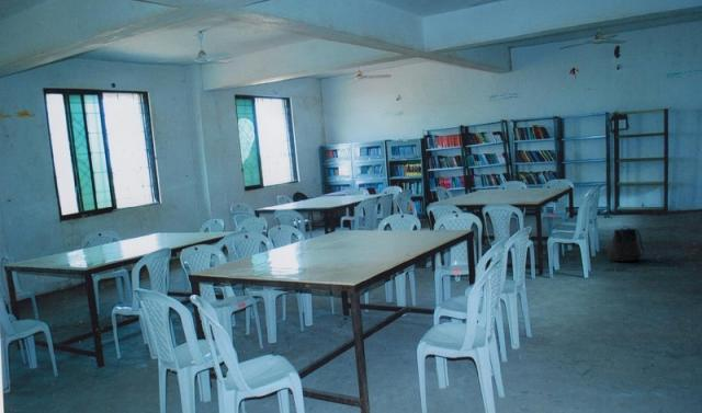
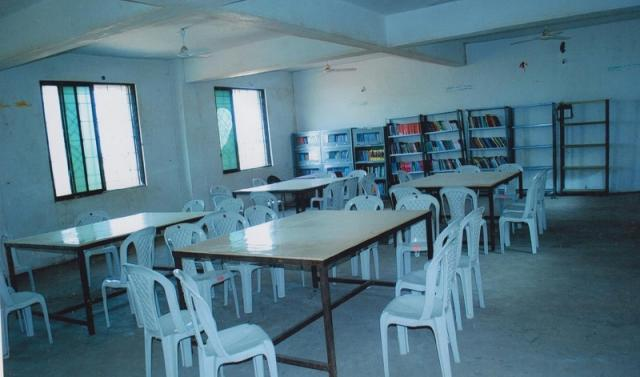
- backpack [607,226,645,263]
